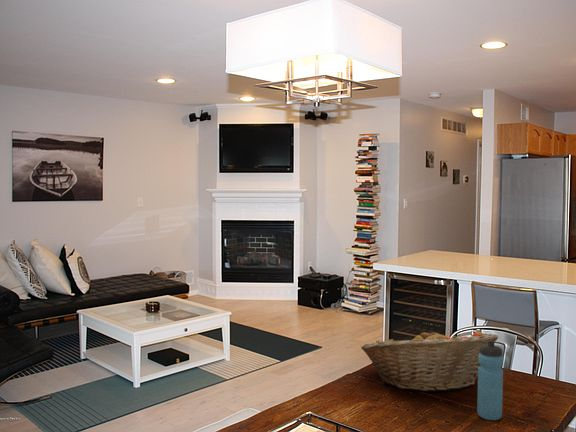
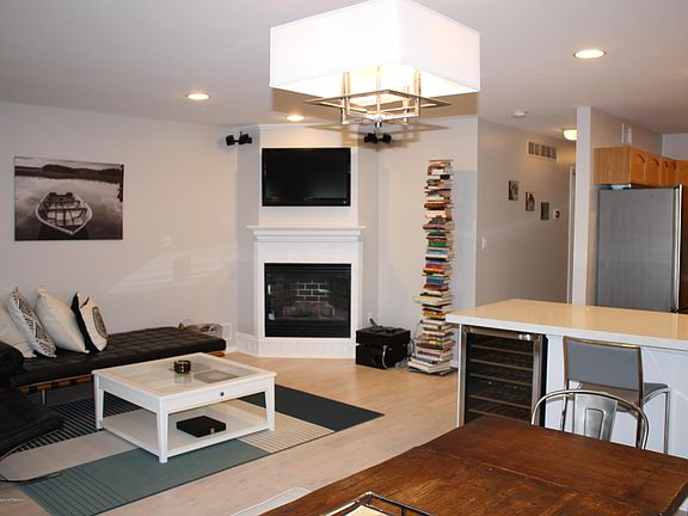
- fruit basket [360,327,499,393]
- water bottle [476,341,504,421]
